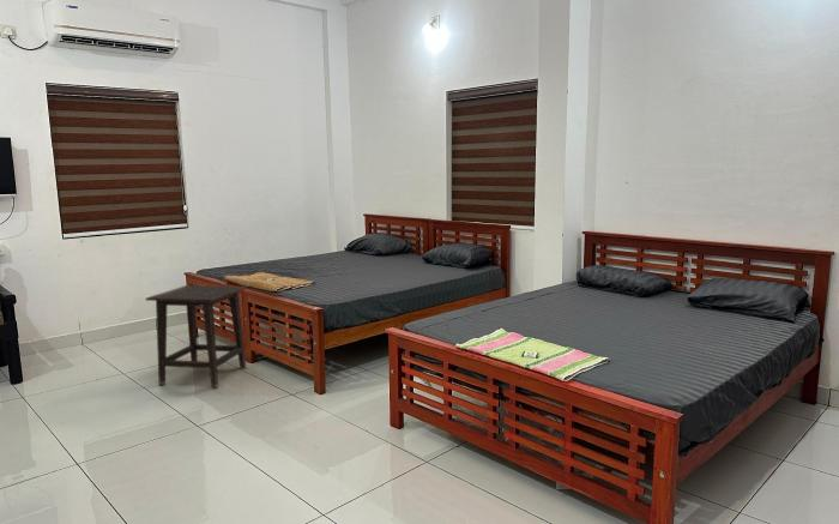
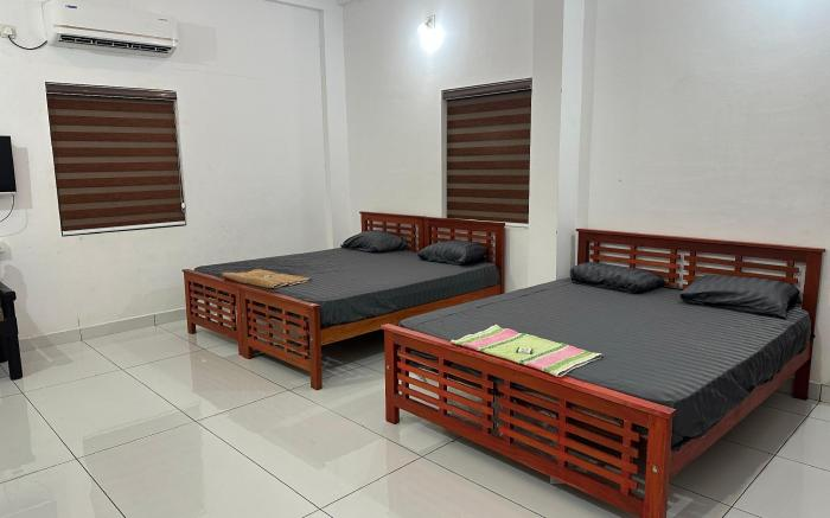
- side table [145,284,248,389]
